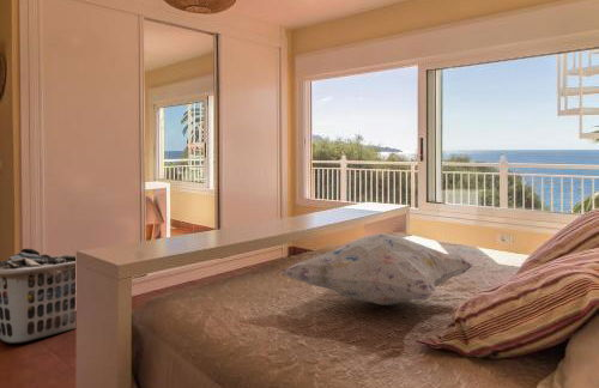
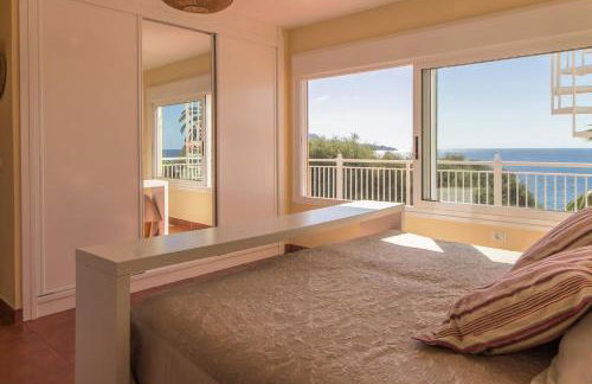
- decorative pillow [280,232,474,307]
- clothes hamper [0,248,77,345]
